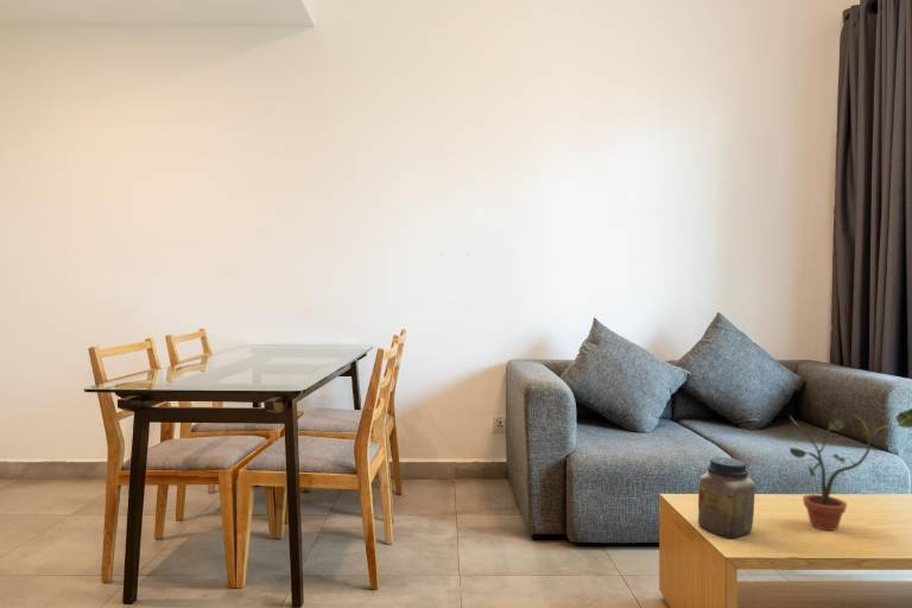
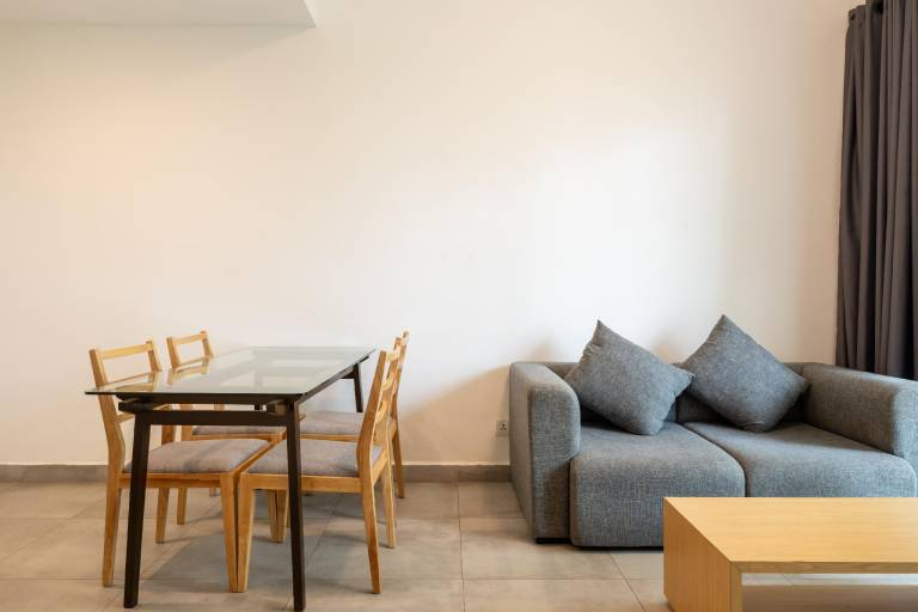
- potted plant [784,407,912,532]
- jar [697,456,756,539]
